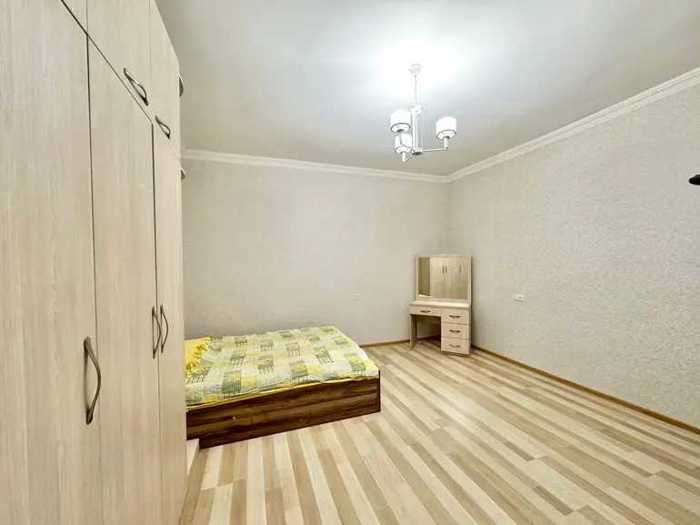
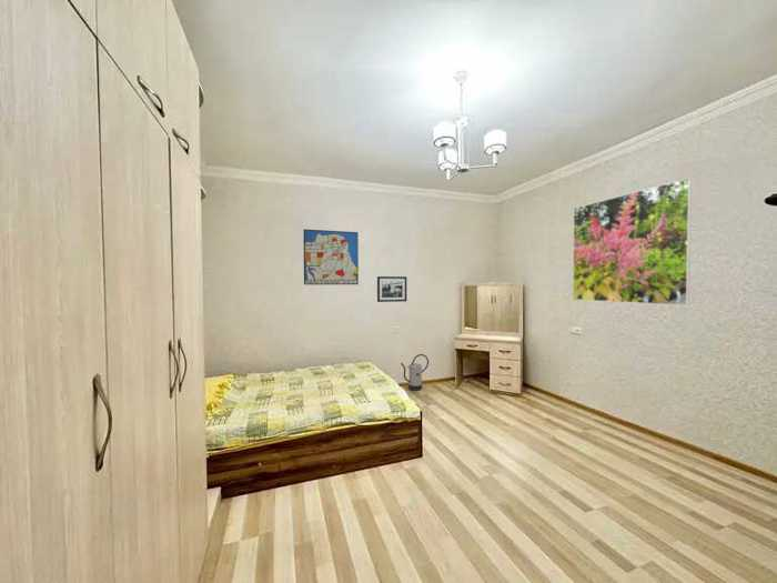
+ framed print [572,177,693,306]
+ picture frame [376,275,407,303]
+ watering can [400,353,430,392]
+ wall art [303,229,360,285]
